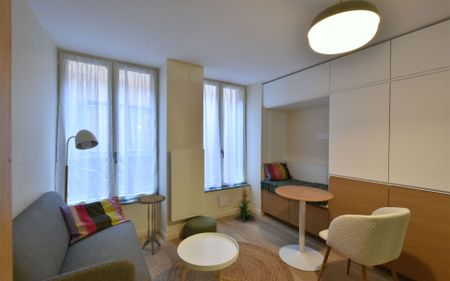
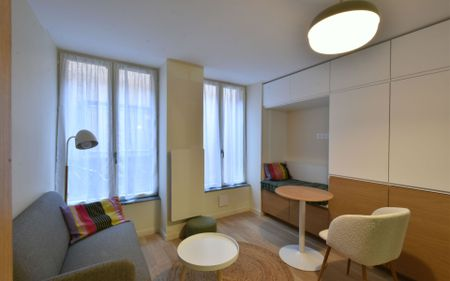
- indoor plant [233,185,256,223]
- side table [136,194,167,256]
